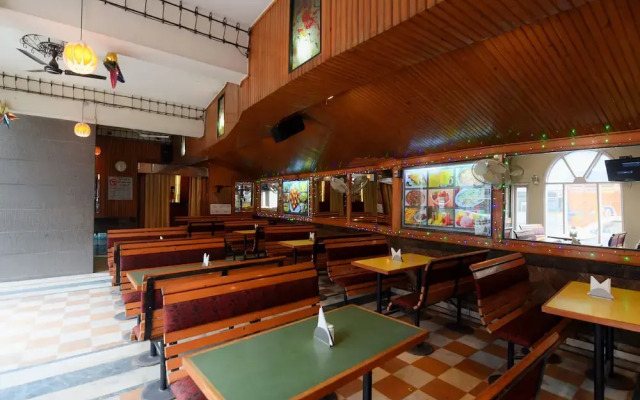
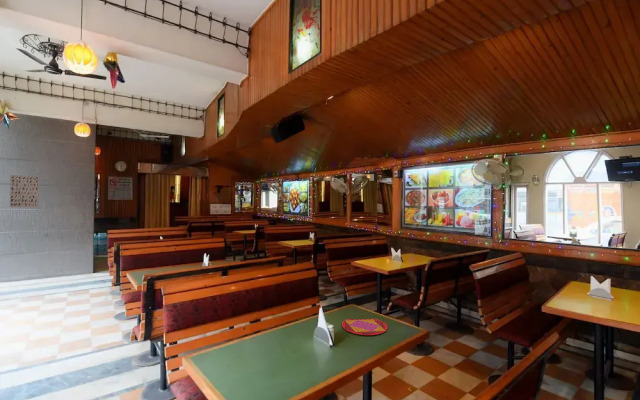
+ wall art [9,174,41,208]
+ plate [341,318,389,336]
